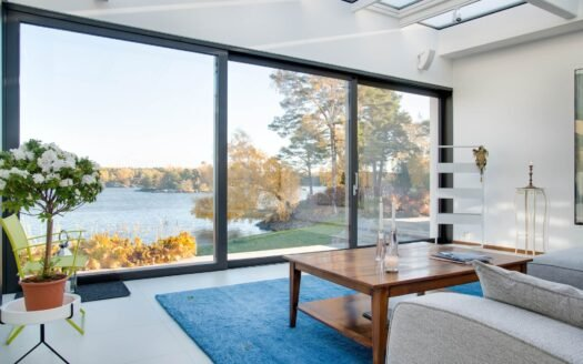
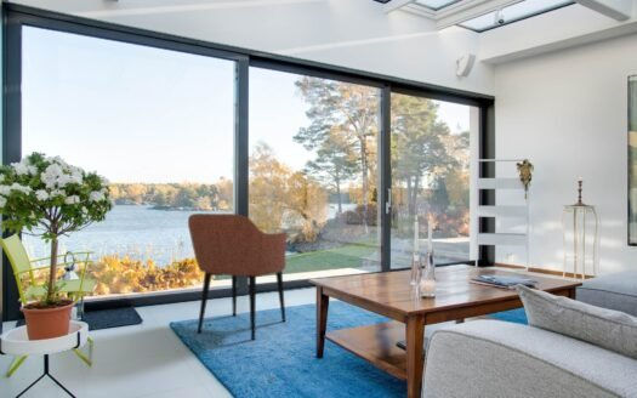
+ armchair [187,212,288,341]
